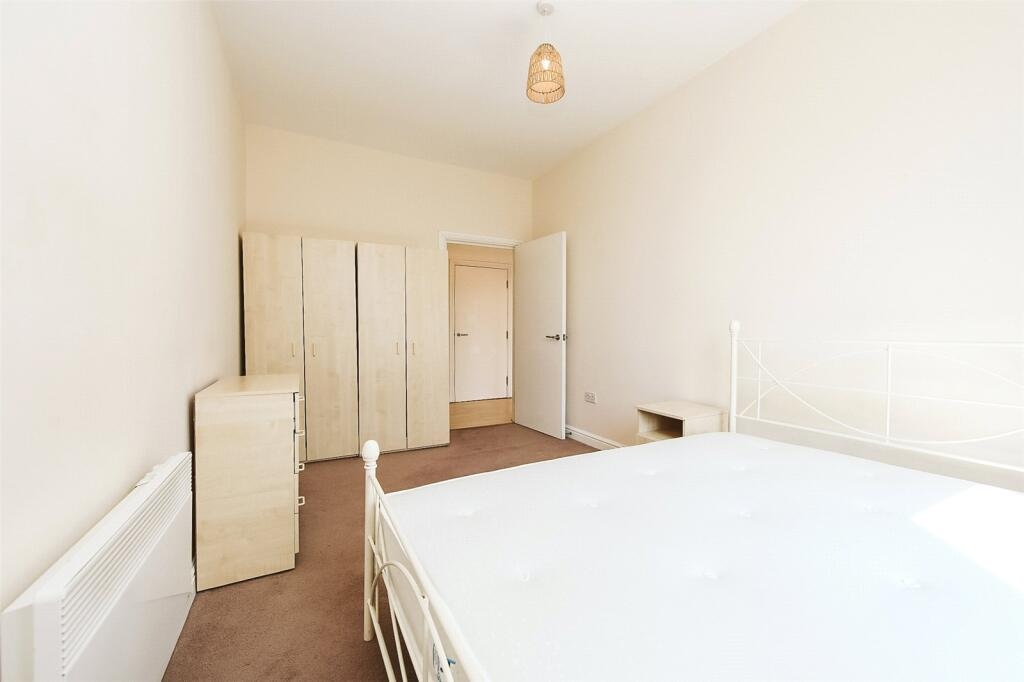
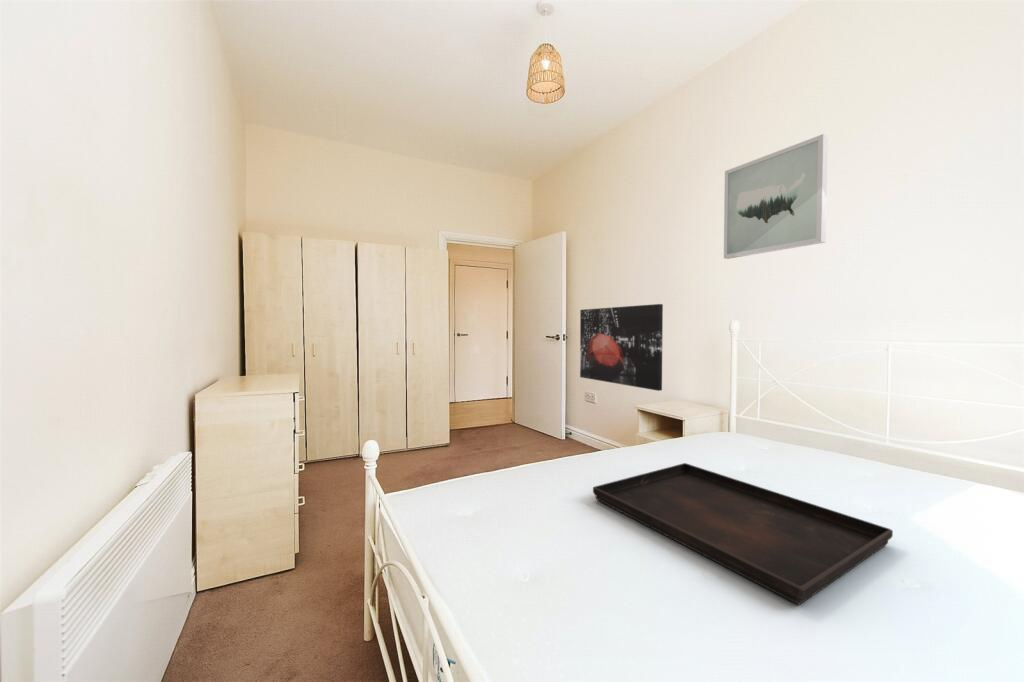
+ serving tray [592,462,894,606]
+ wall art [723,133,829,260]
+ wall art [579,303,664,392]
